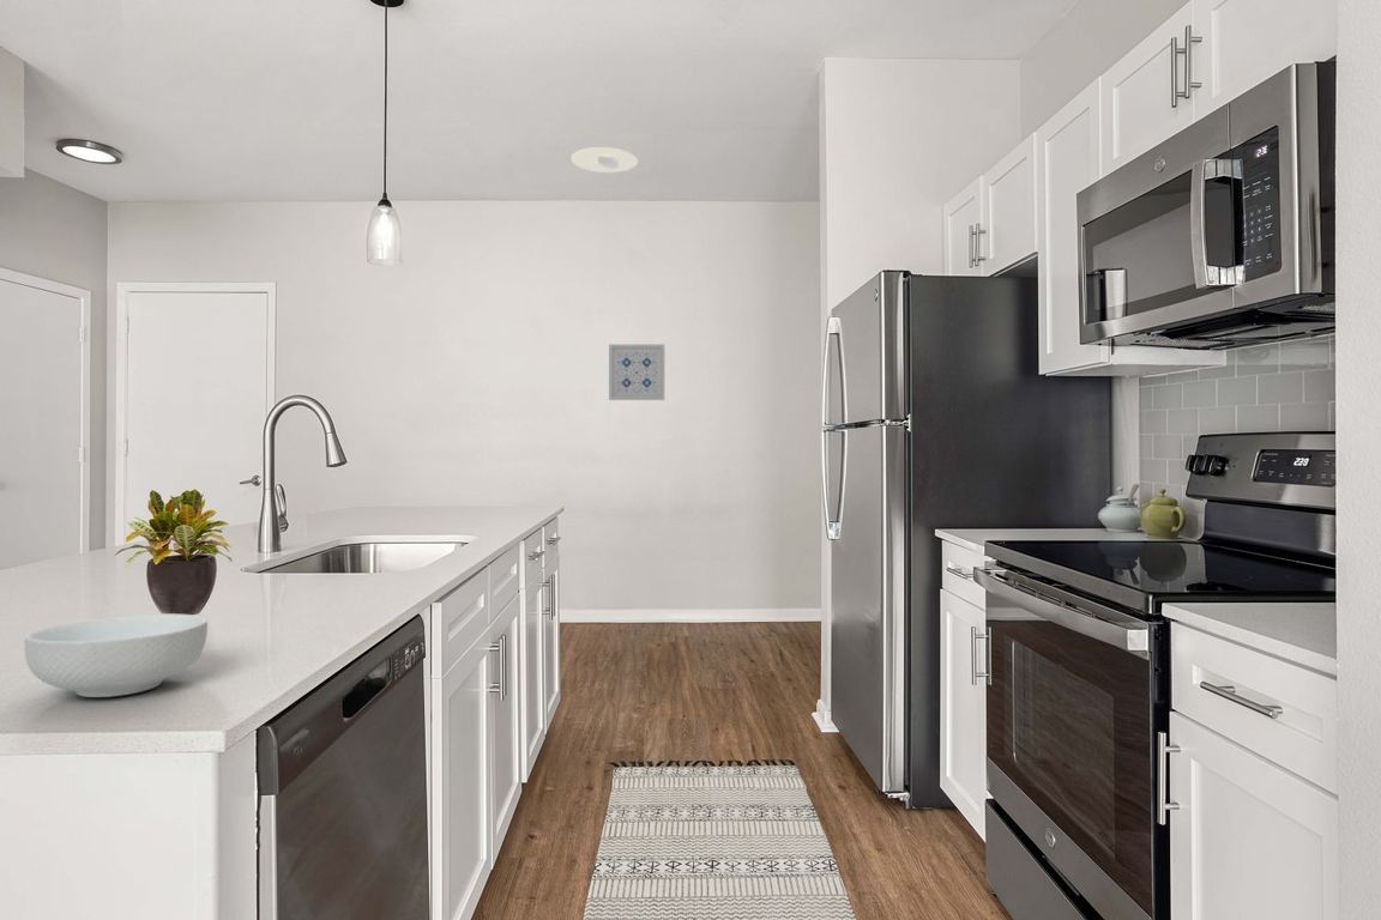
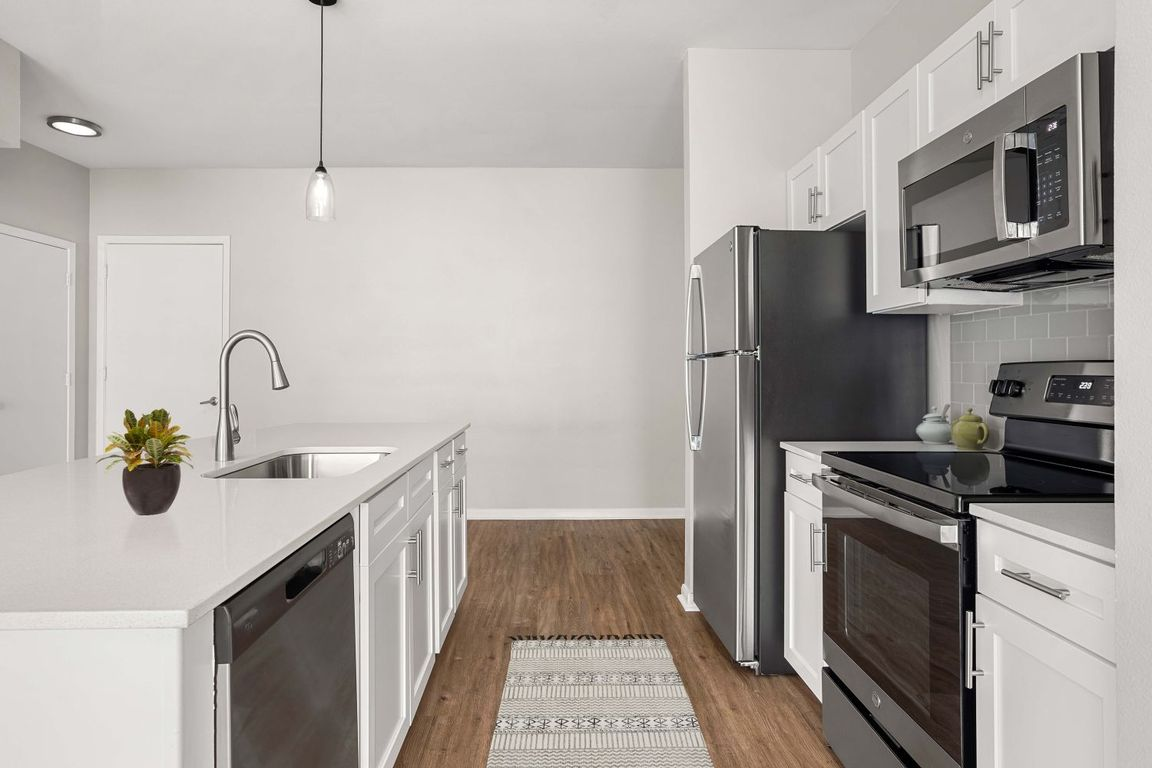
- cereal bowl [23,612,209,698]
- wall art [608,344,665,401]
- recessed light [571,146,639,174]
